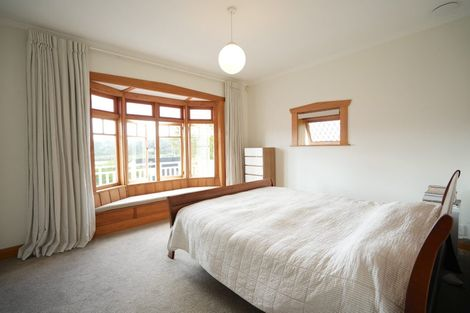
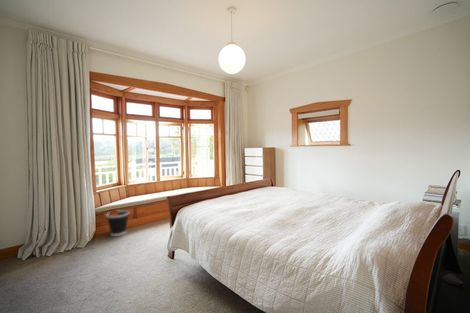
+ wastebasket [105,209,130,237]
